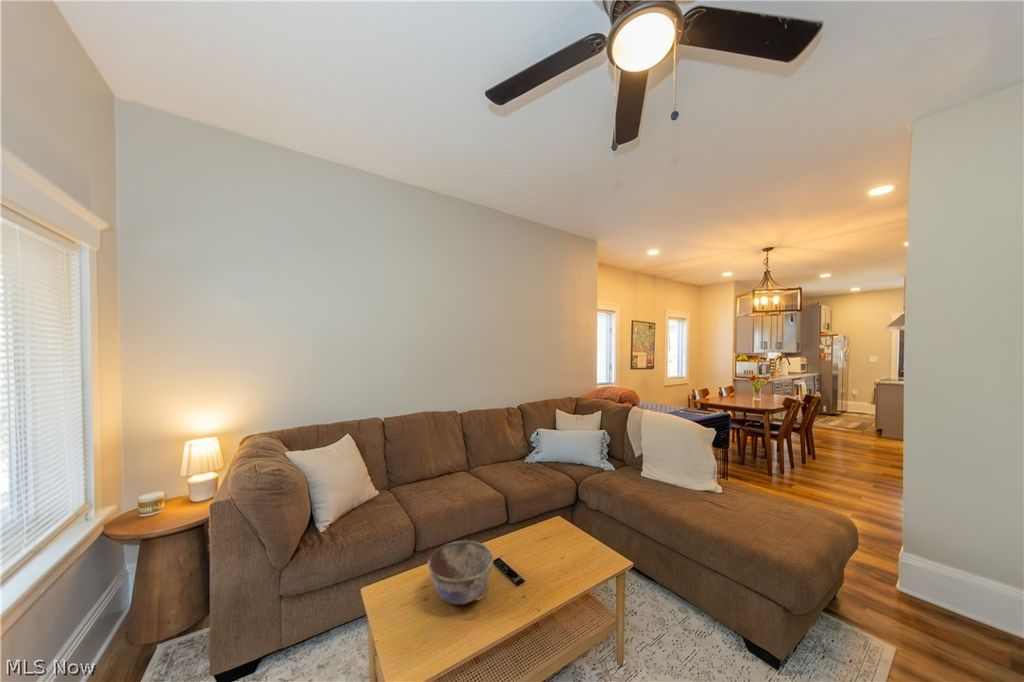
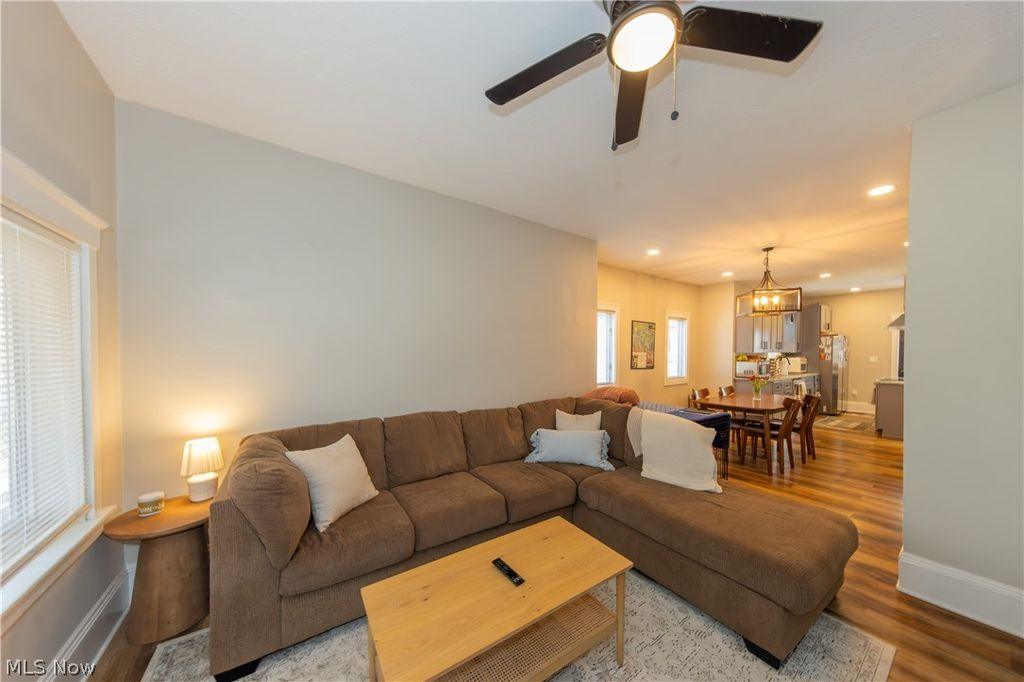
- bowl [427,540,495,605]
